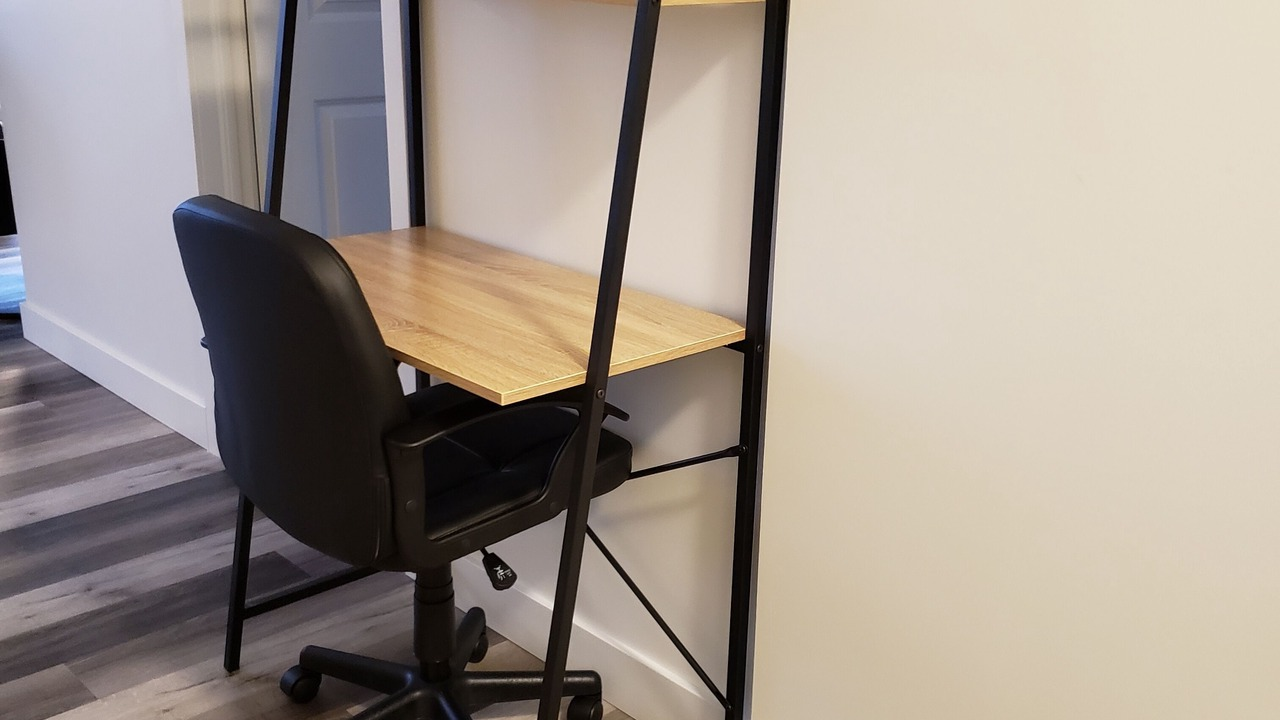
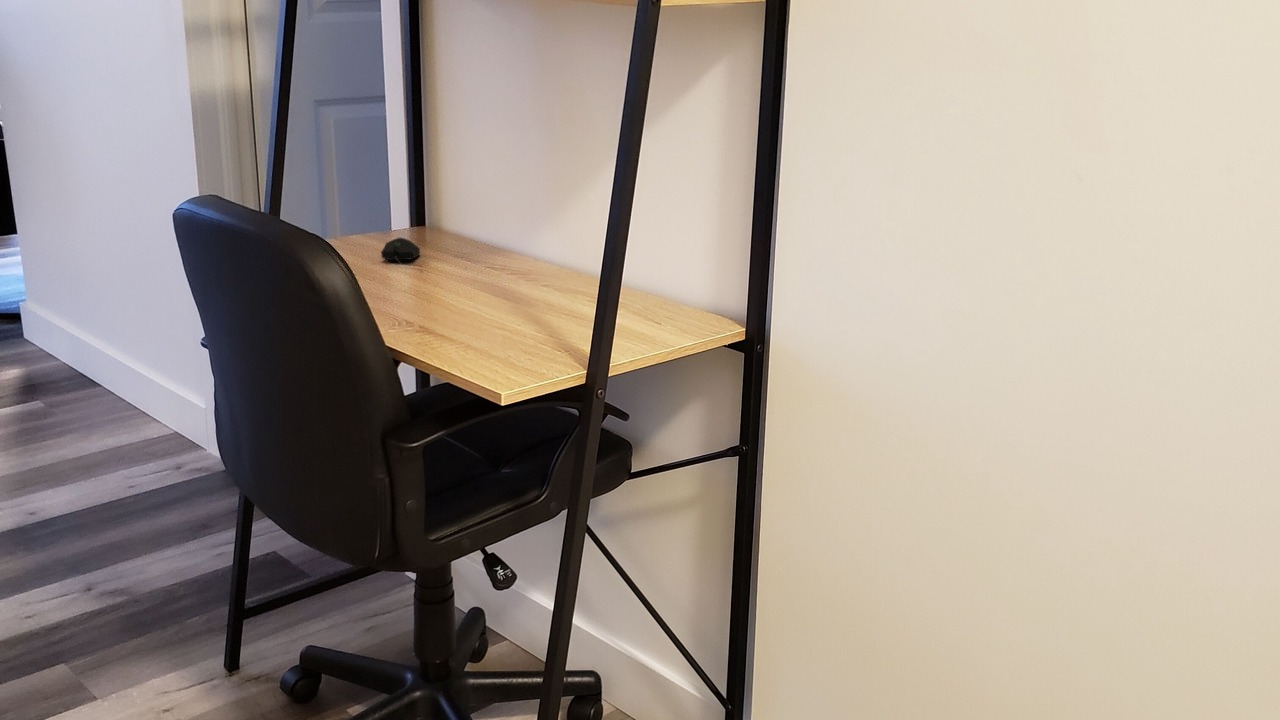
+ computer mouse [380,237,424,269]
